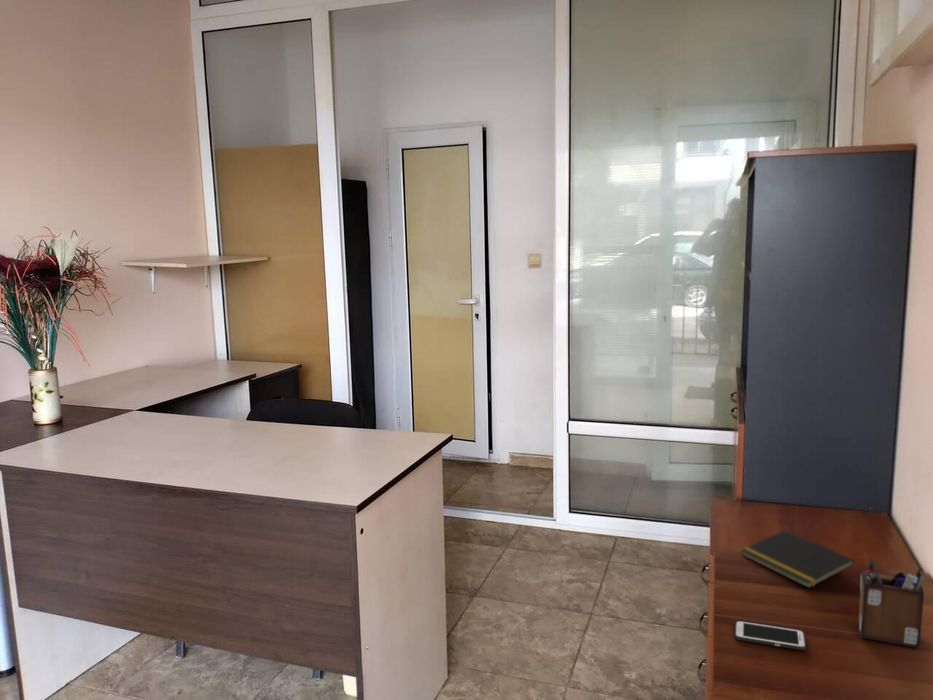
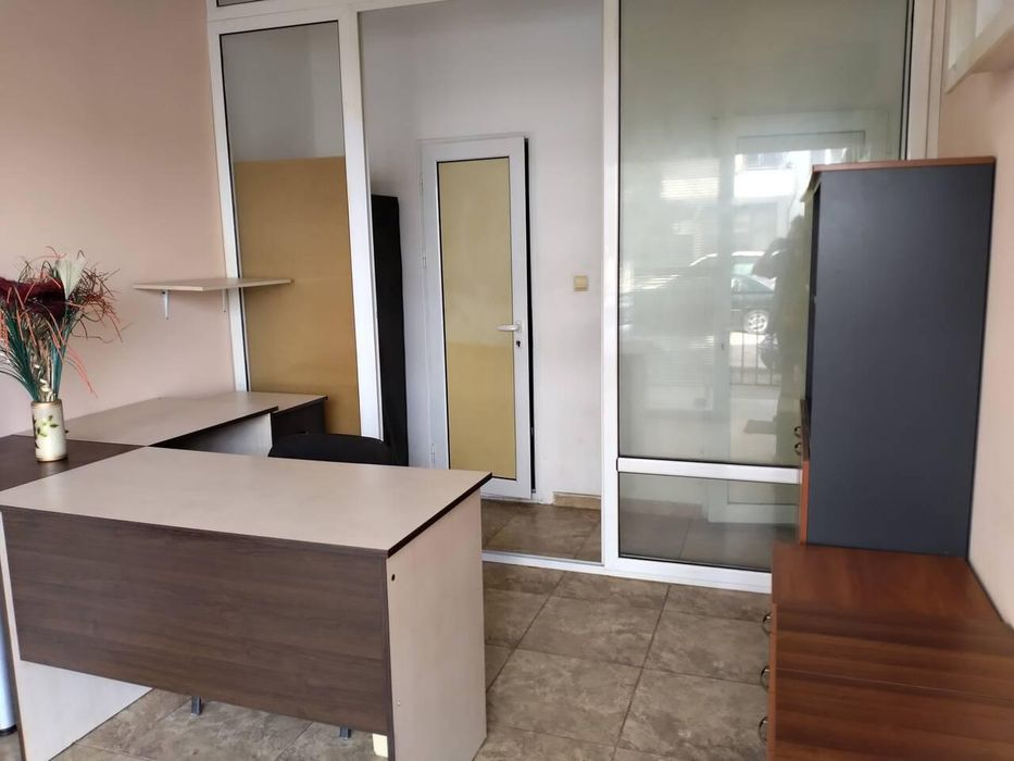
- notepad [740,529,856,589]
- desk organizer [857,558,925,649]
- cell phone [734,620,807,651]
